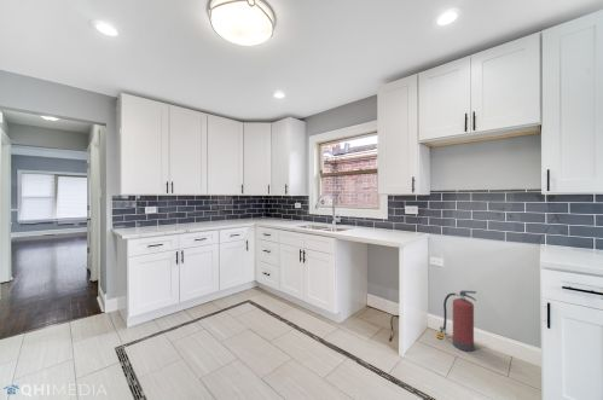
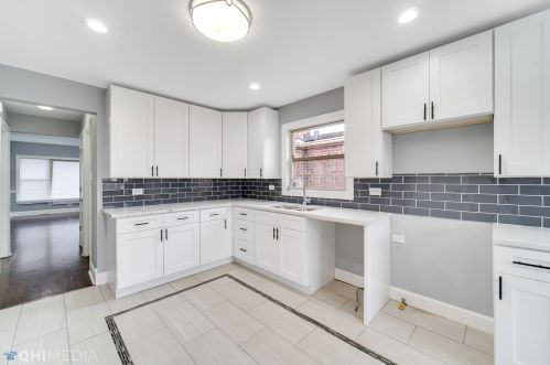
- fire extinguisher [441,289,477,353]
